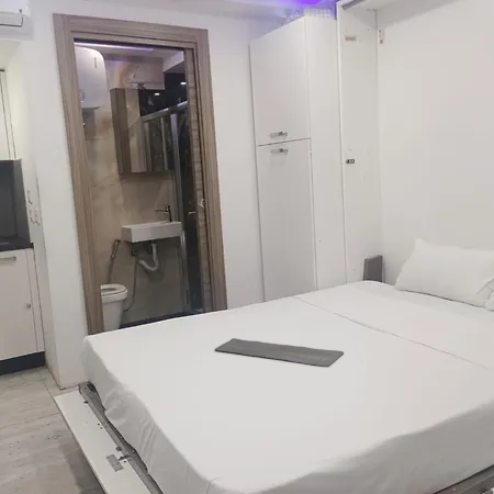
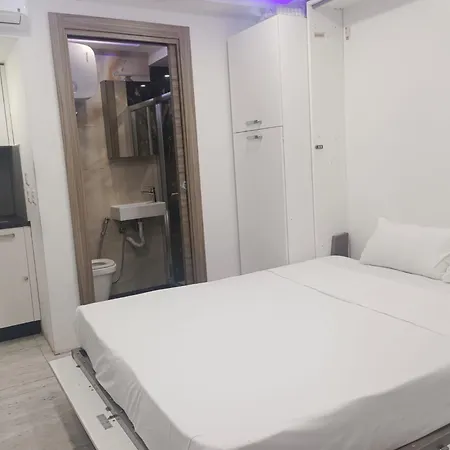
- bath mat [214,337,345,368]
